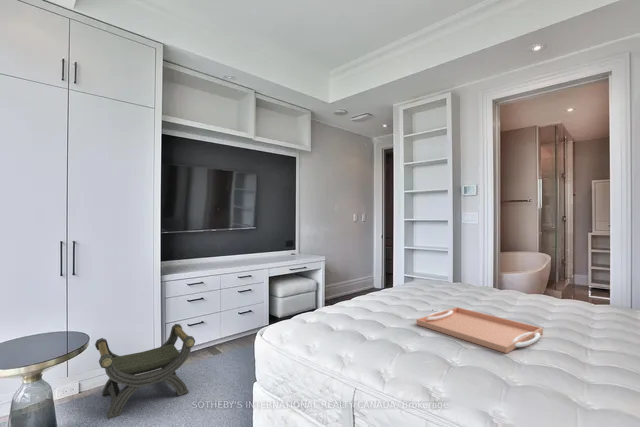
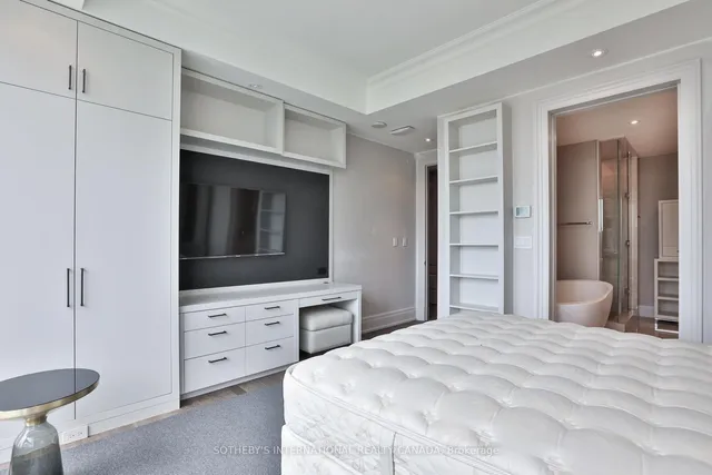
- serving tray [416,306,544,354]
- stool [94,323,196,420]
